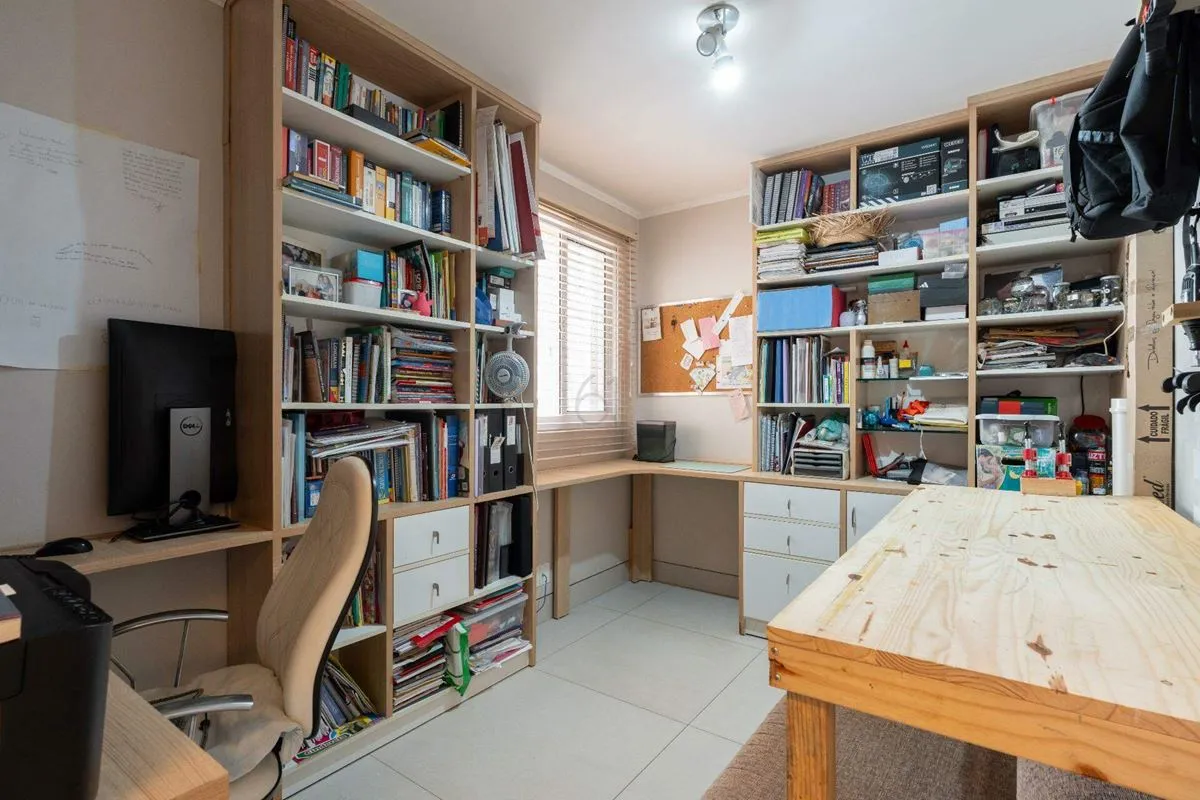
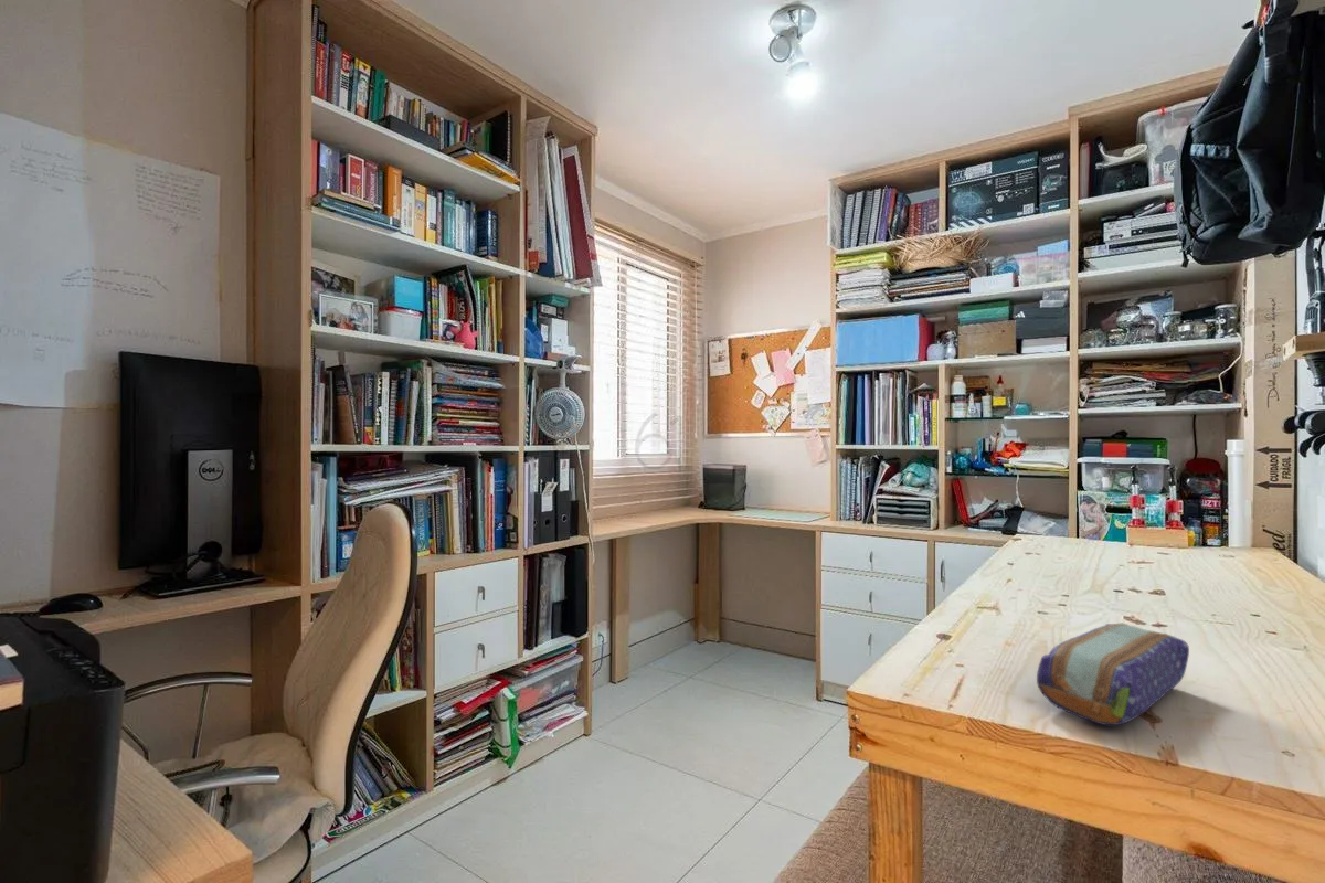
+ pencil case [1036,623,1190,726]
